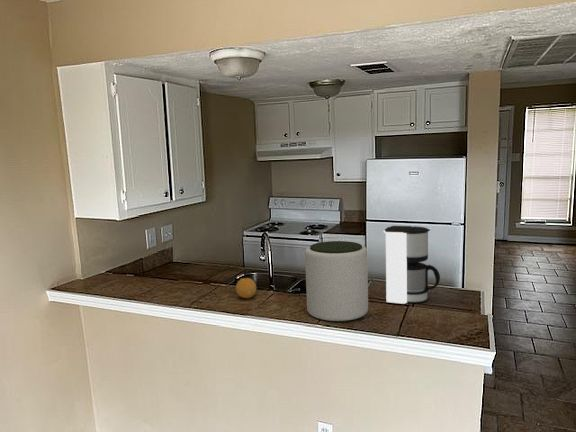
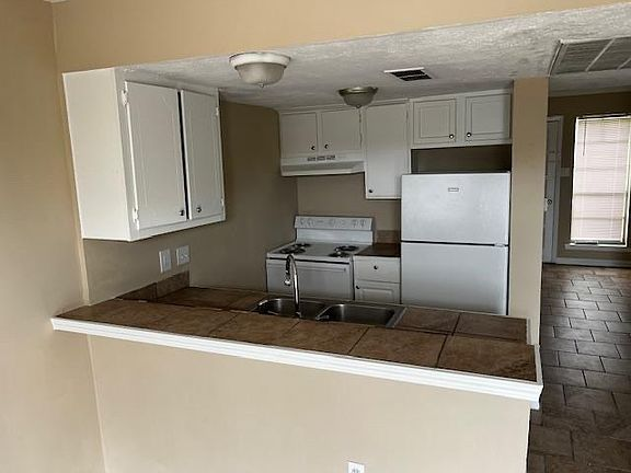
- coffee maker [383,225,441,305]
- plant pot [304,240,369,323]
- fruit [235,277,257,299]
